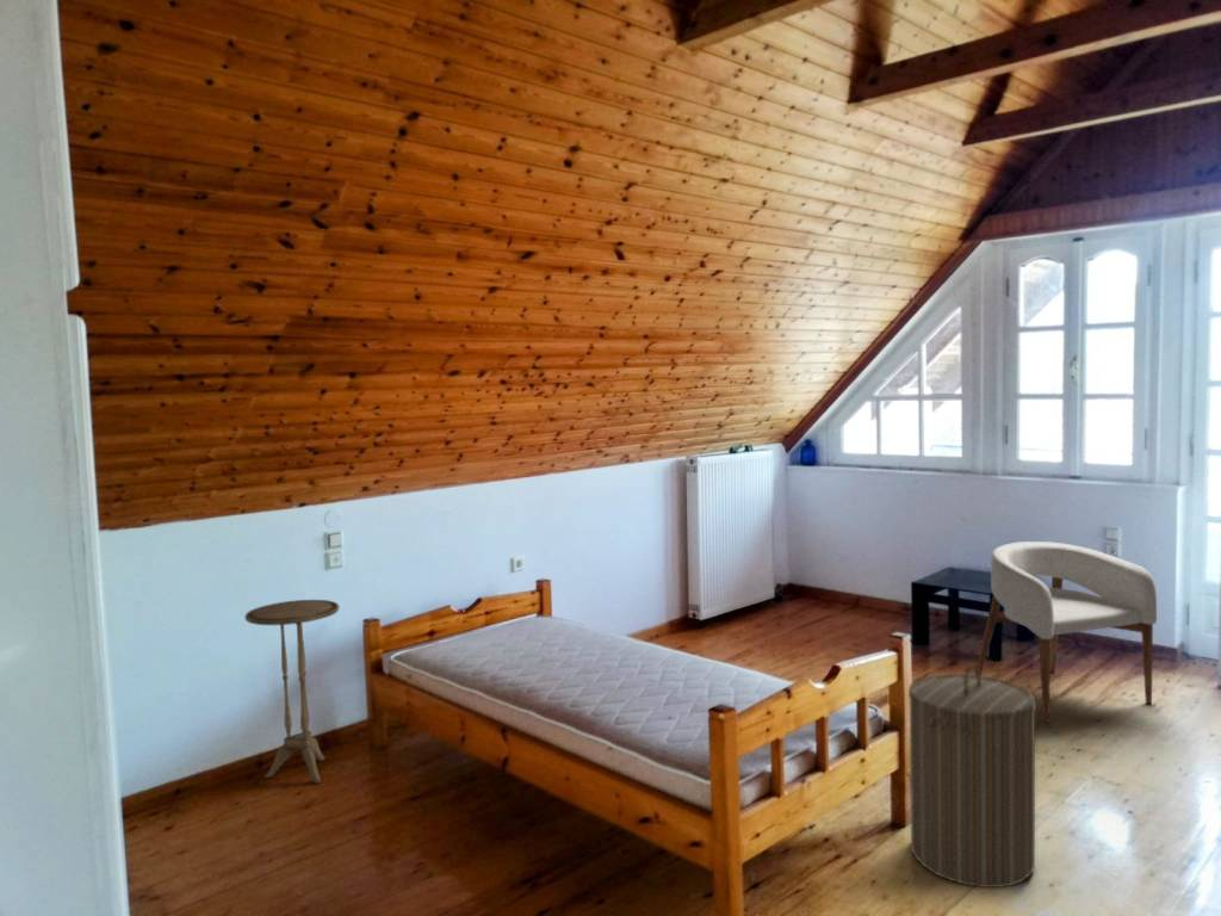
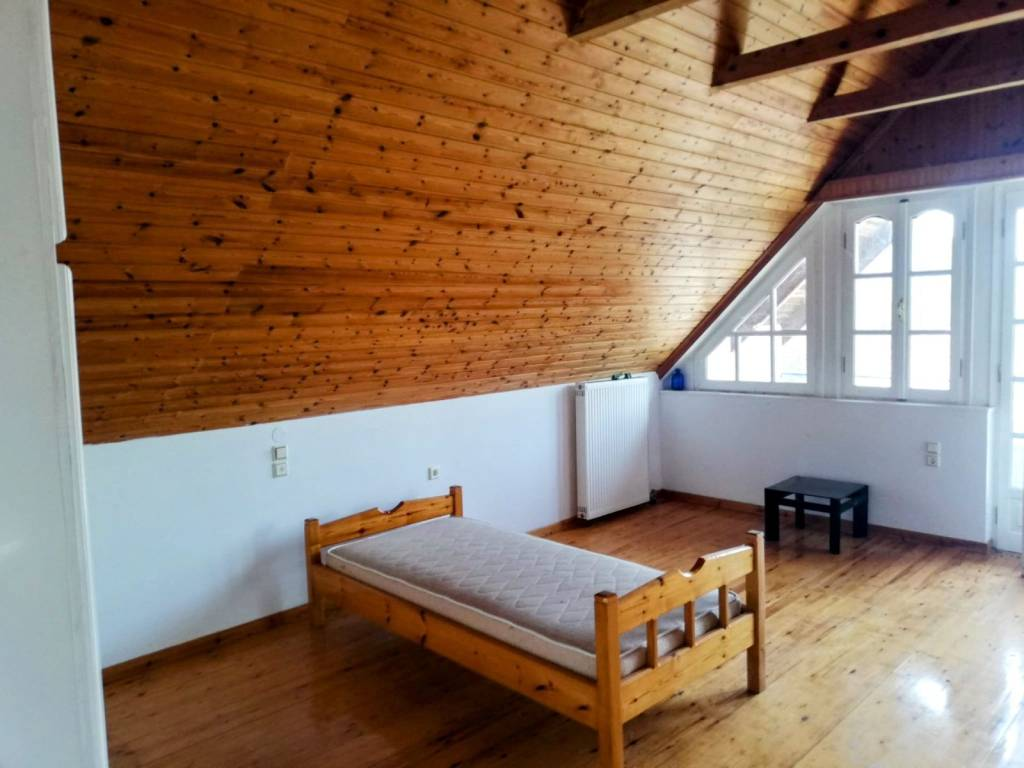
- side table [244,599,340,785]
- armchair [974,540,1158,723]
- laundry hamper [907,663,1037,889]
